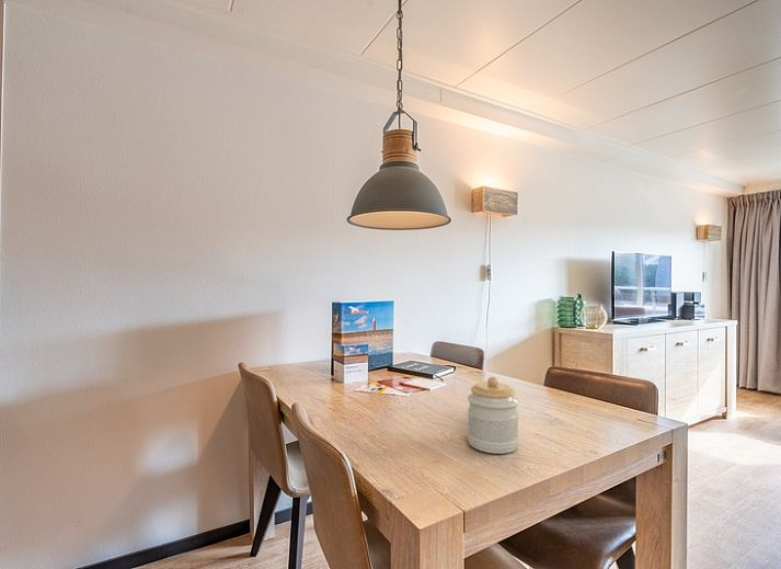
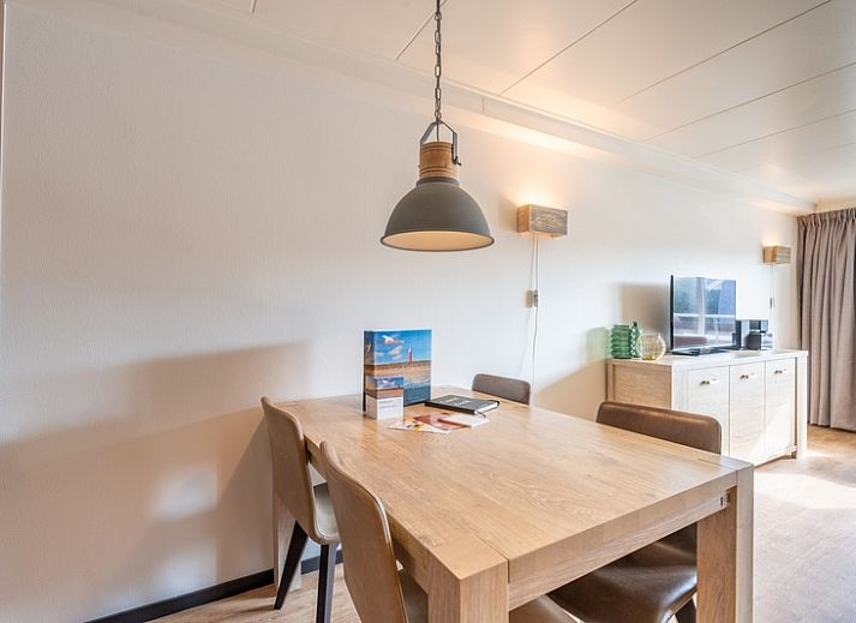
- jar [467,376,520,455]
